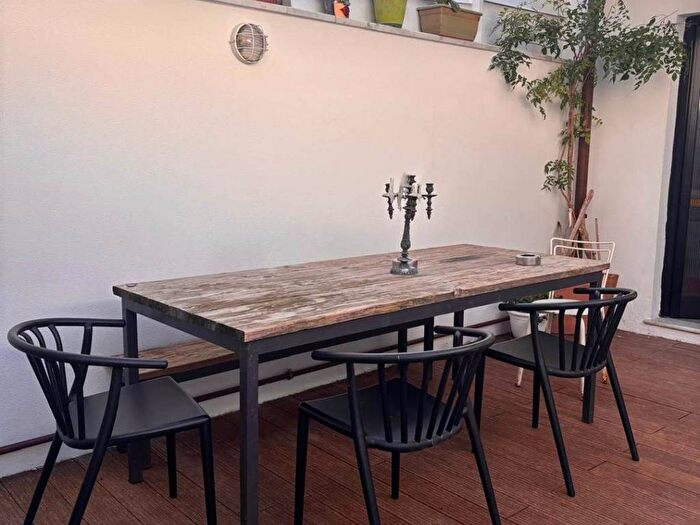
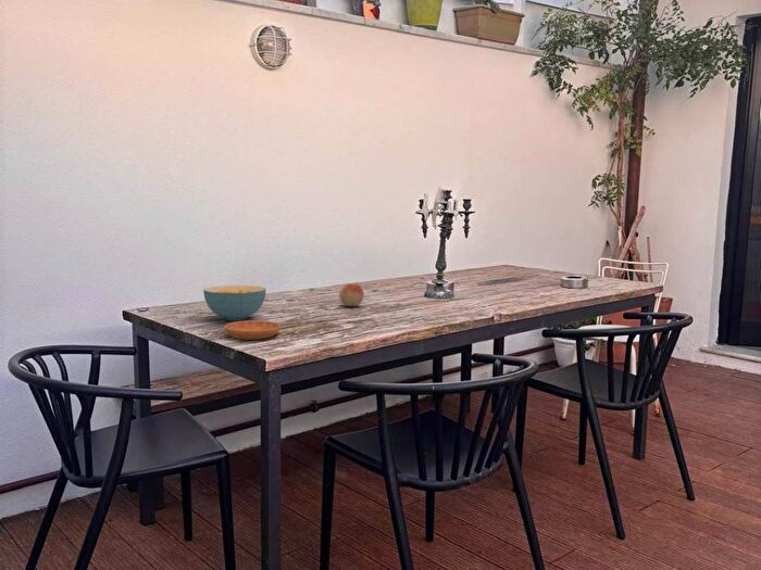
+ cereal bowl [202,284,267,321]
+ fruit [338,282,365,307]
+ saucer [223,319,282,340]
